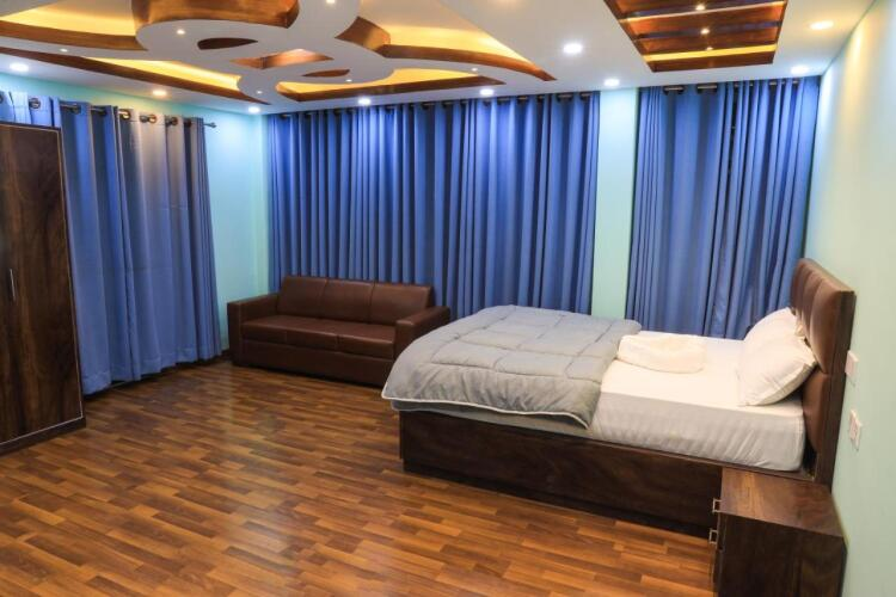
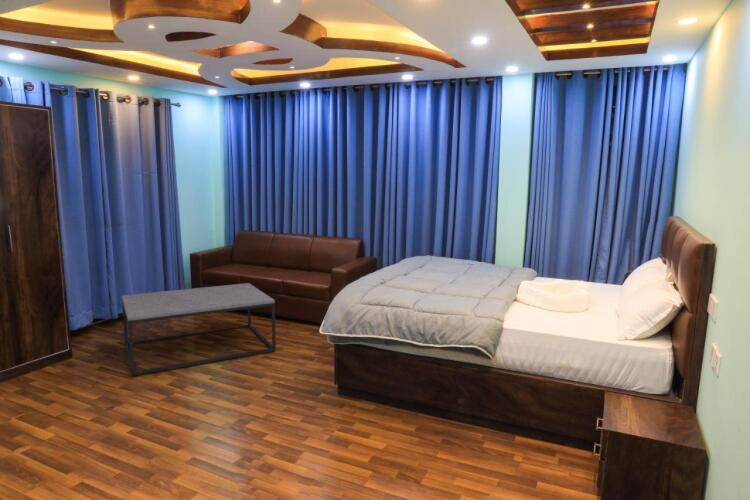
+ coffee table [121,282,277,377]
